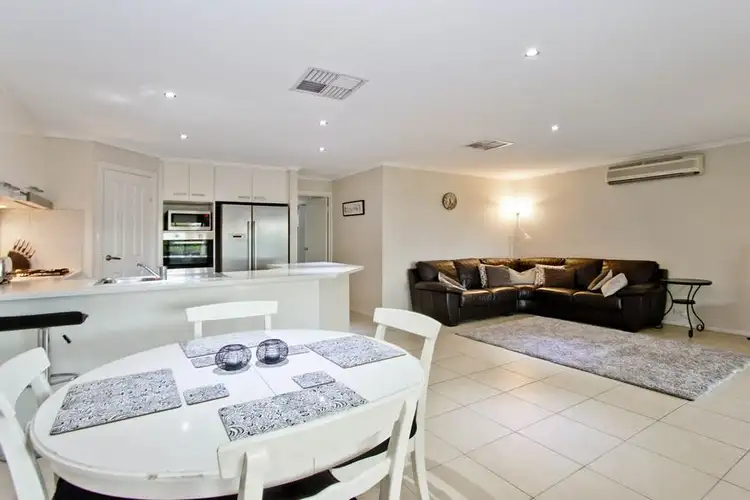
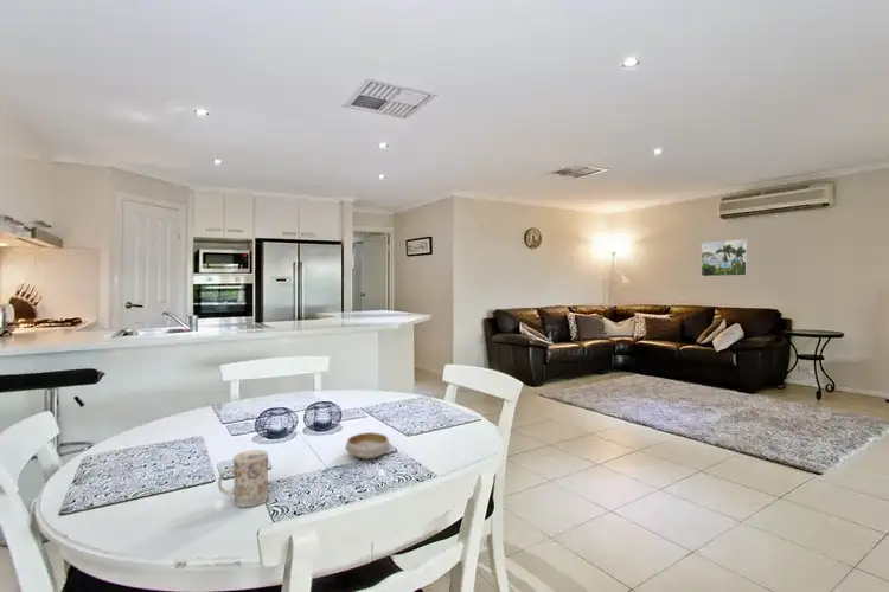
+ mug [217,449,269,508]
+ bowl [345,431,391,461]
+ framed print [701,238,748,277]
